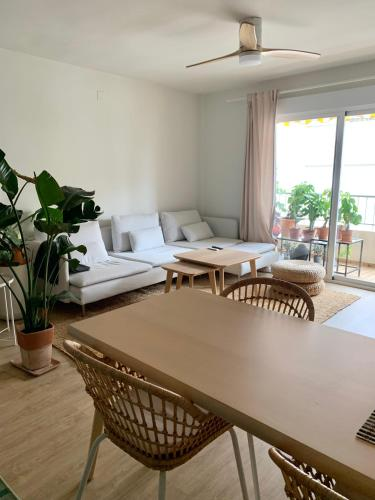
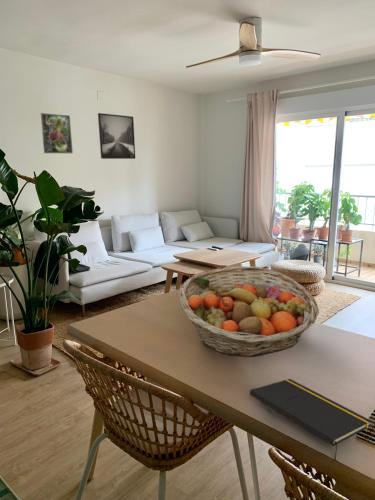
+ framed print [97,112,136,160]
+ notepad [249,378,372,462]
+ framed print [39,112,74,154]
+ fruit basket [178,265,320,358]
